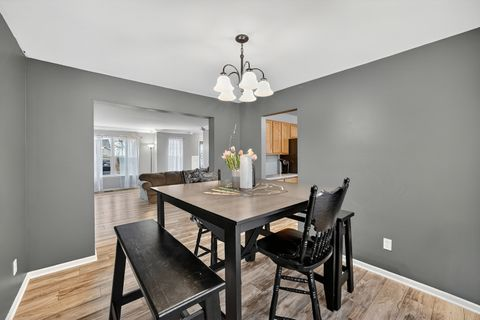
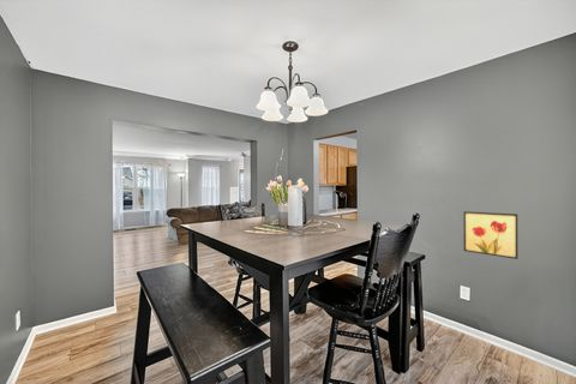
+ wall art [462,210,518,260]
